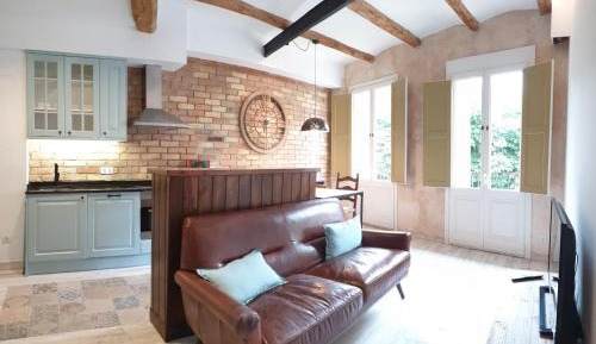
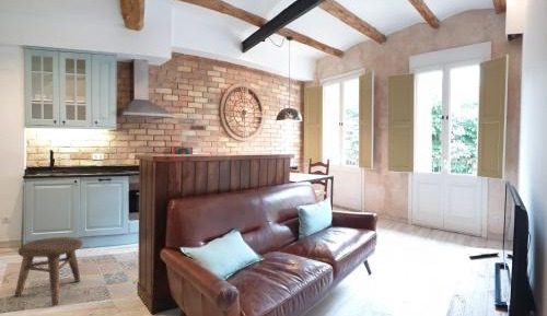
+ stool [13,236,83,306]
